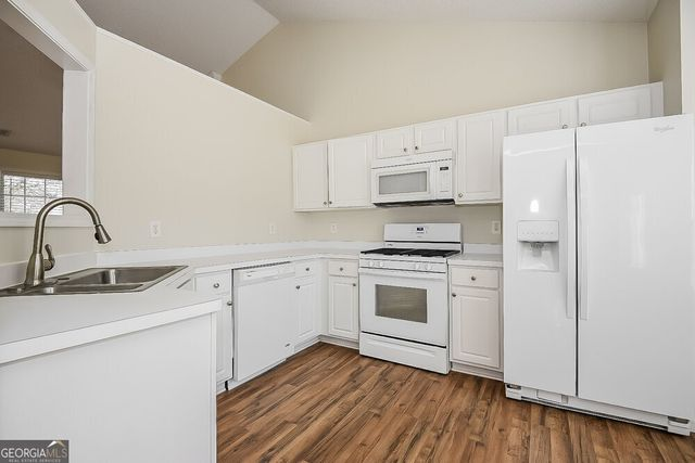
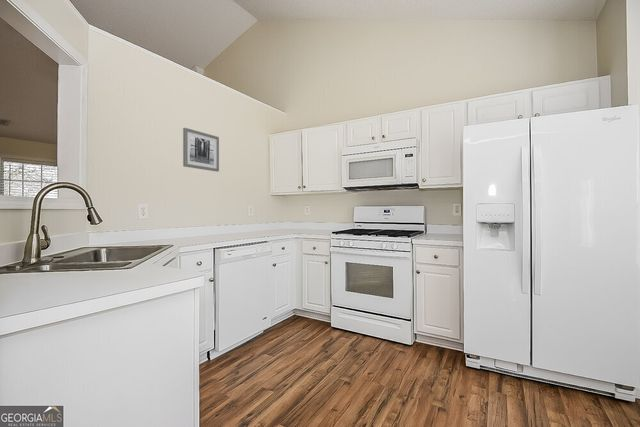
+ wall art [182,127,220,173]
